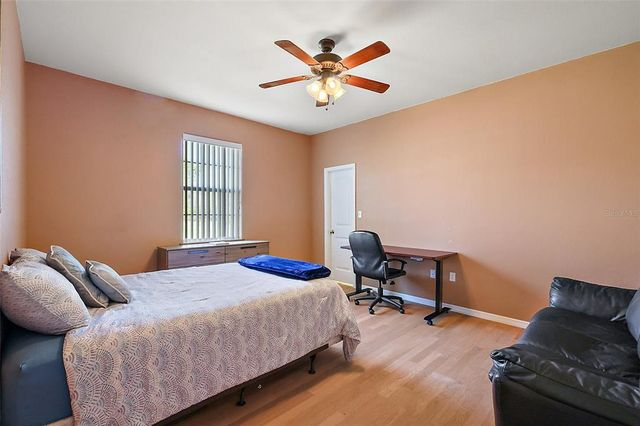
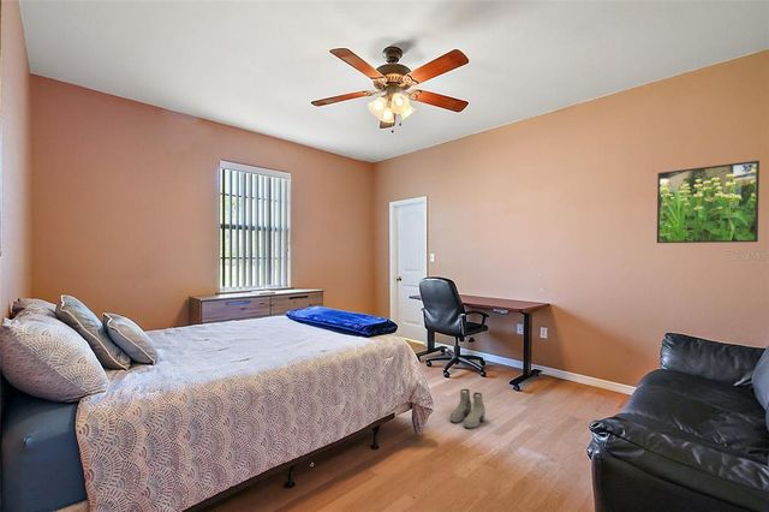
+ boots [448,388,487,429]
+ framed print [656,160,761,244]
